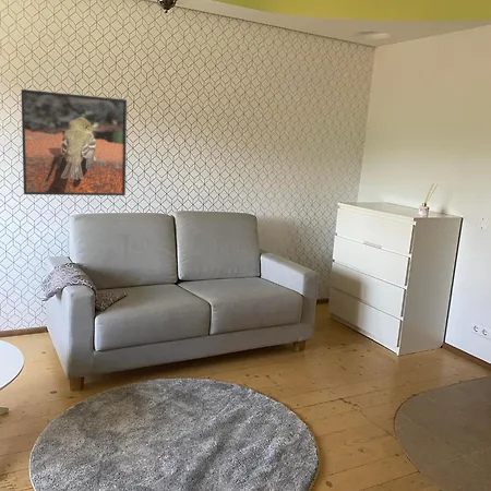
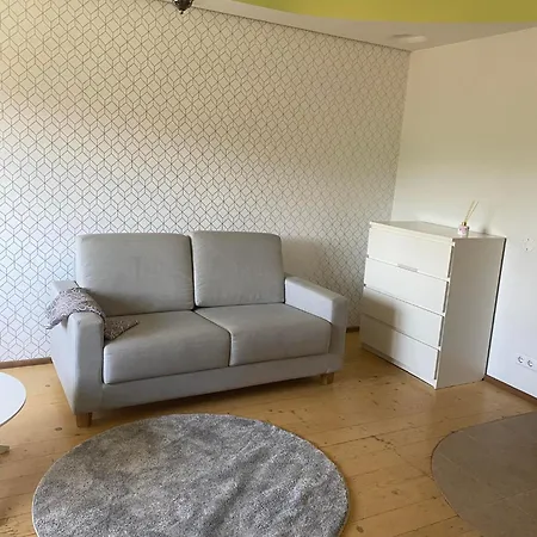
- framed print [20,88,128,196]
